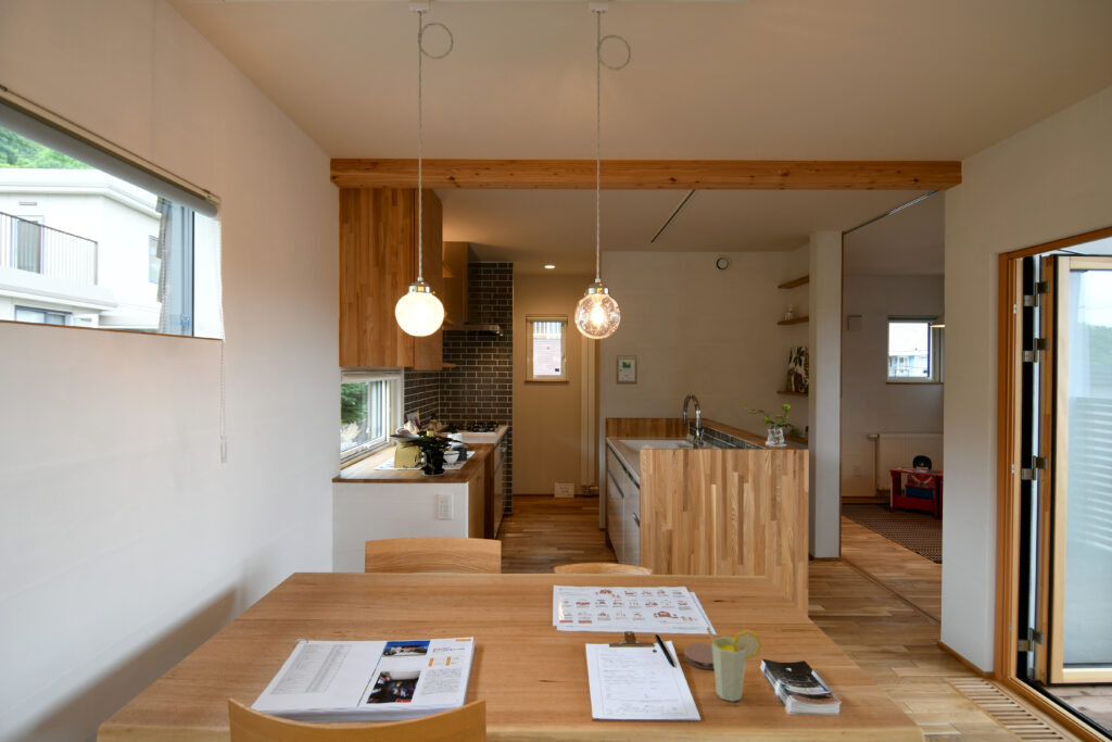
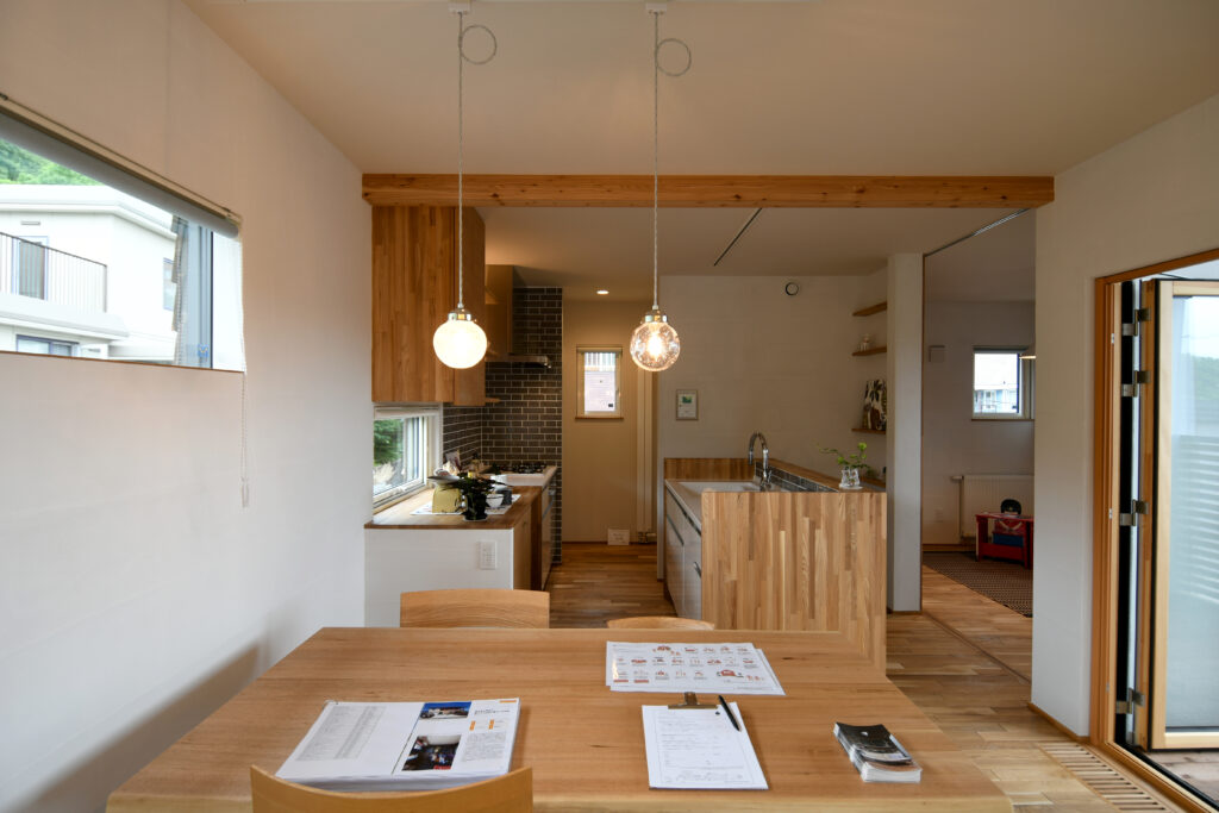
- cup [705,626,762,703]
- coaster [683,642,715,670]
